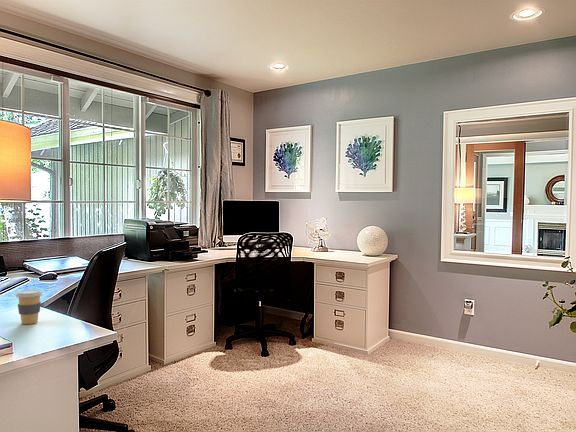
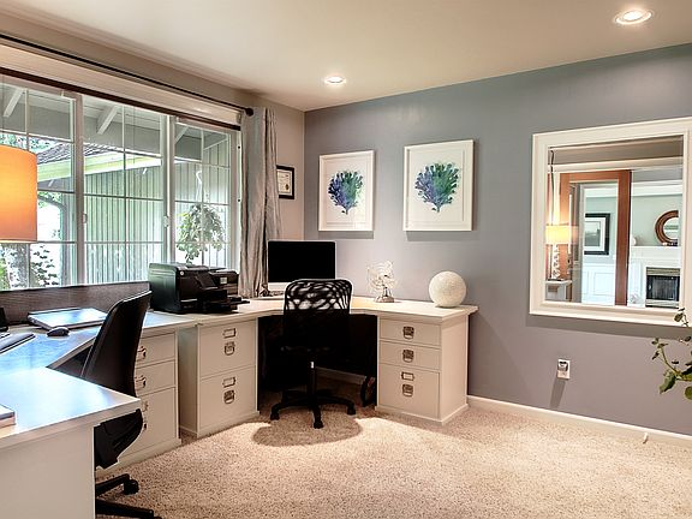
- coffee cup [15,289,44,325]
